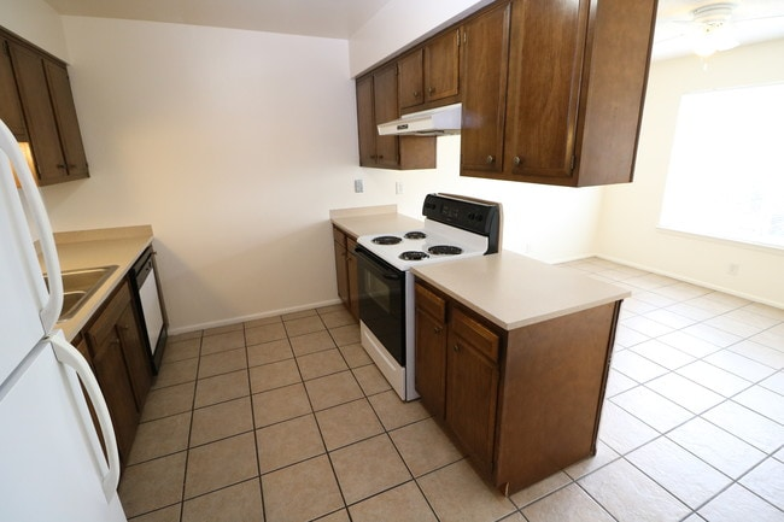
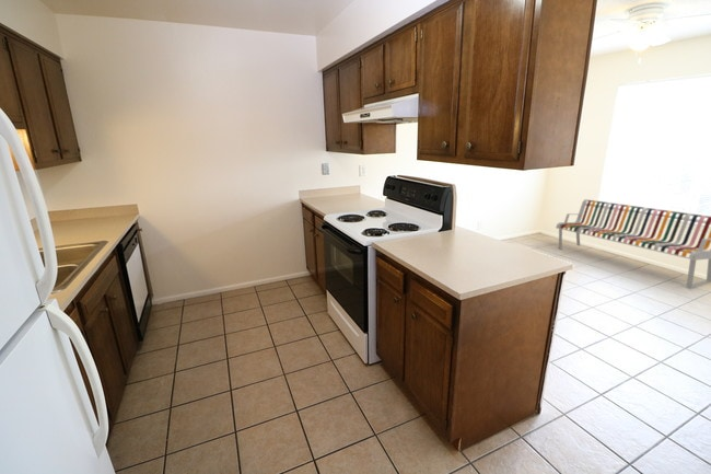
+ bench [555,198,711,289]
